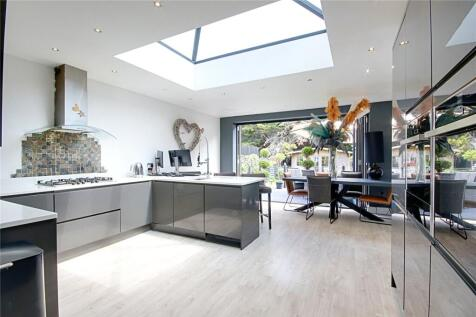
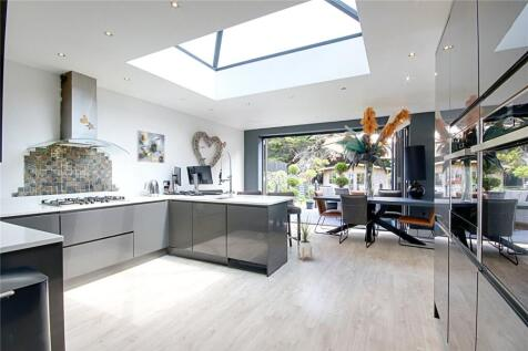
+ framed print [136,128,166,164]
+ house plant [294,213,315,262]
